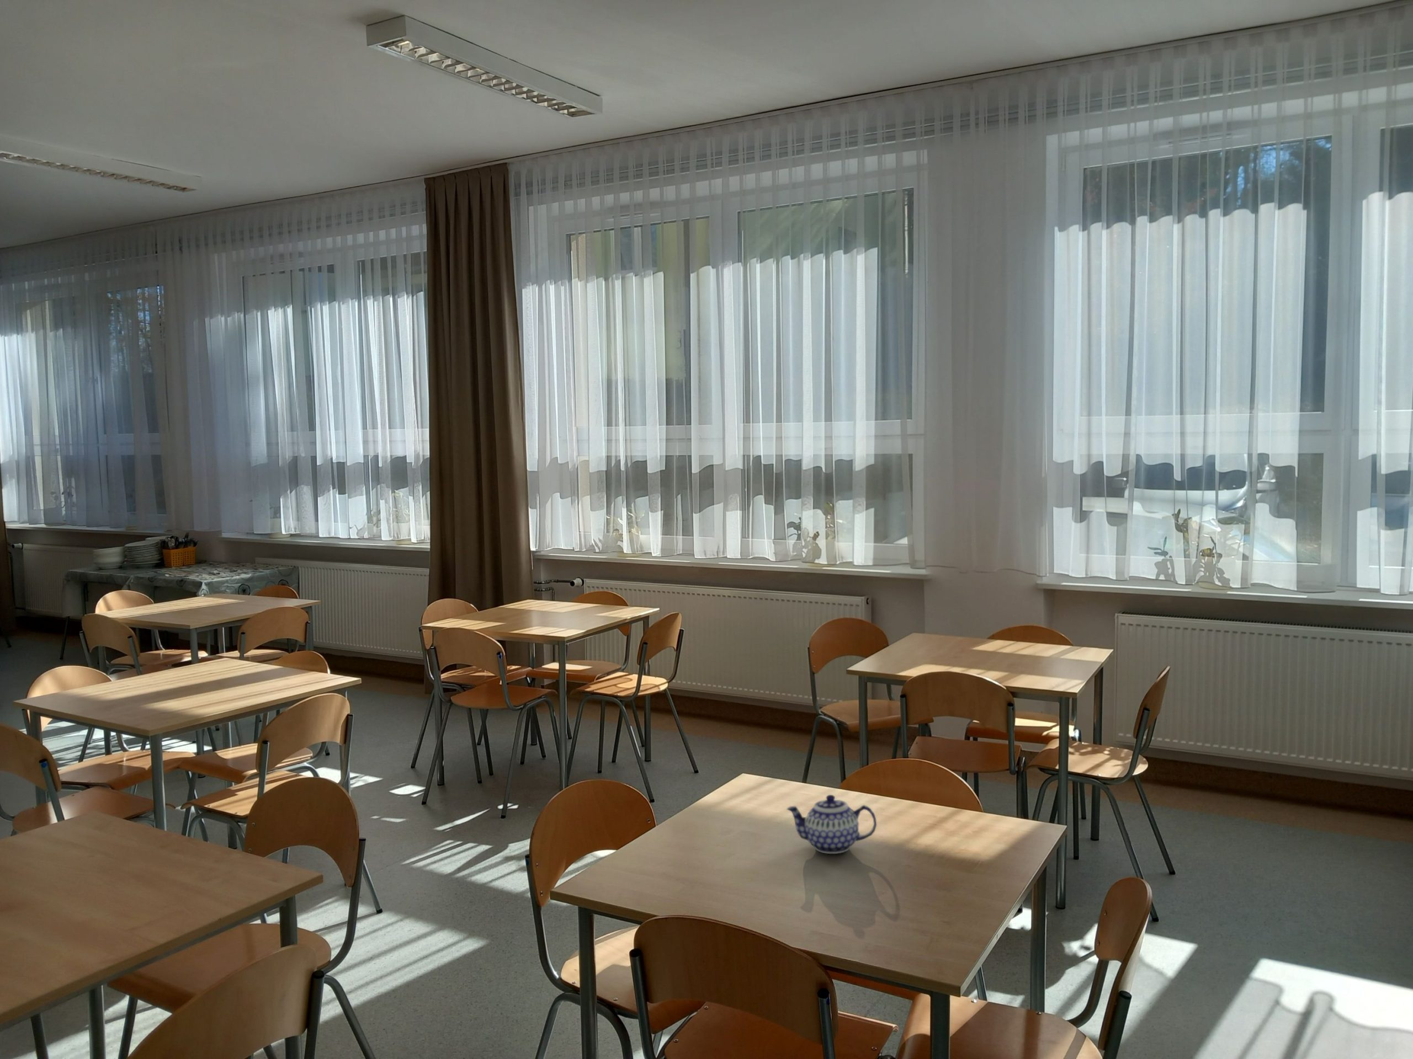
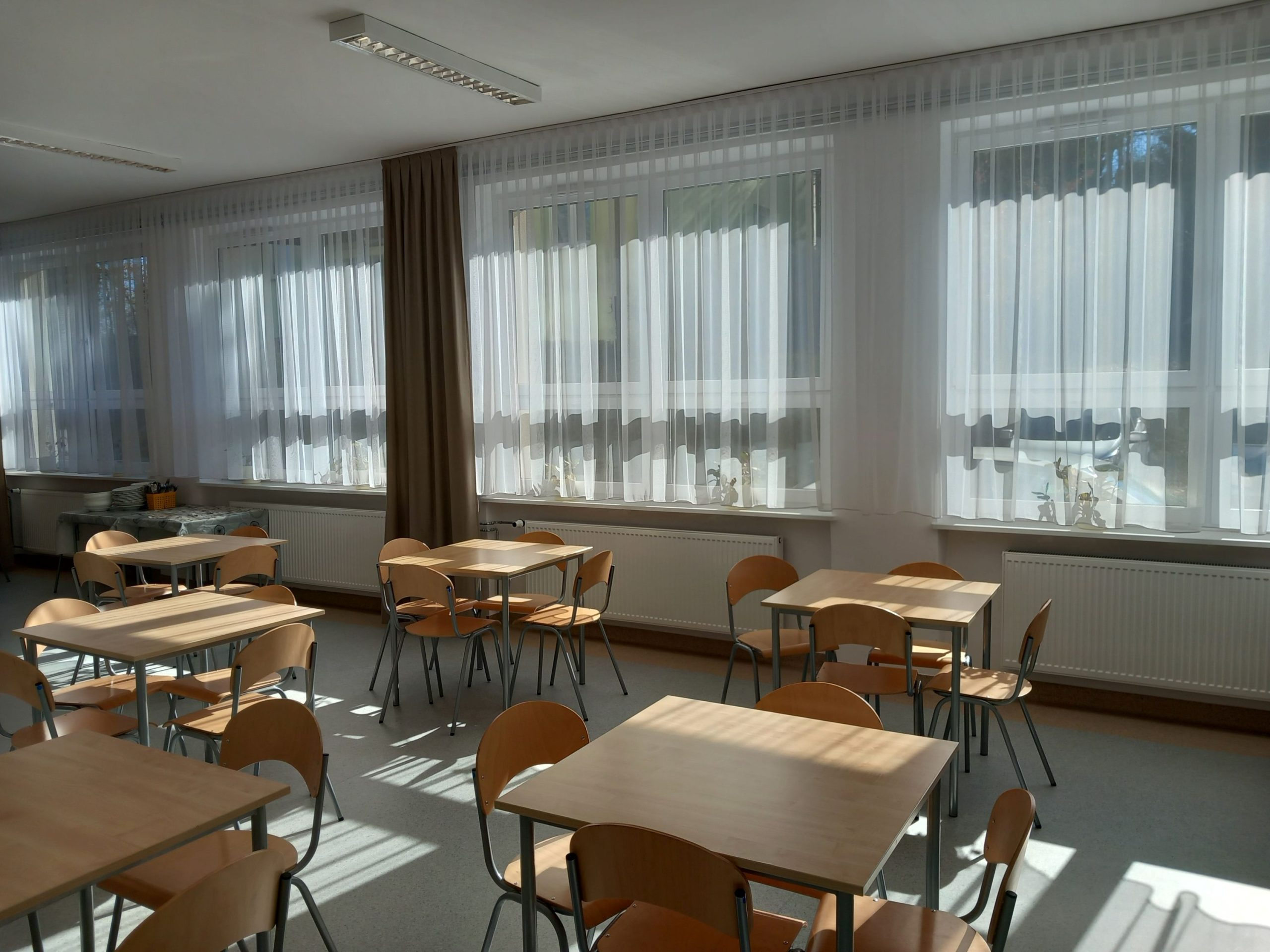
- teapot [785,794,877,854]
